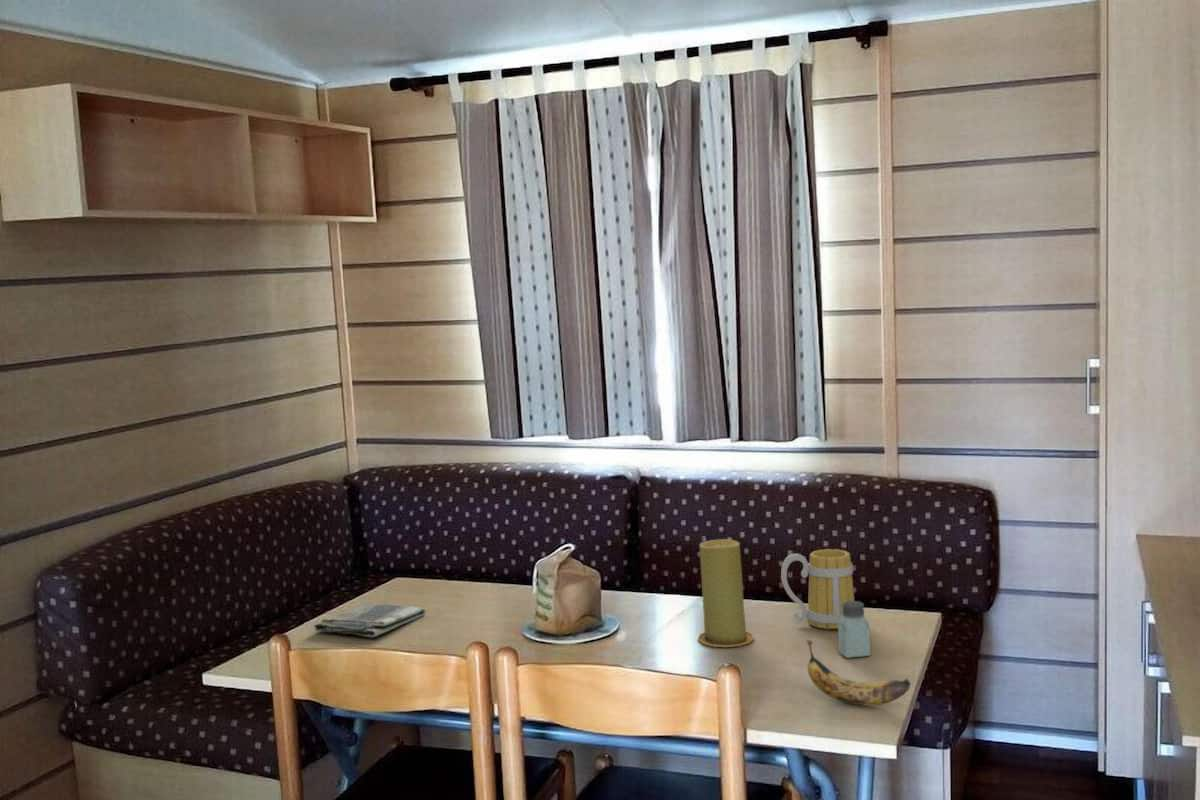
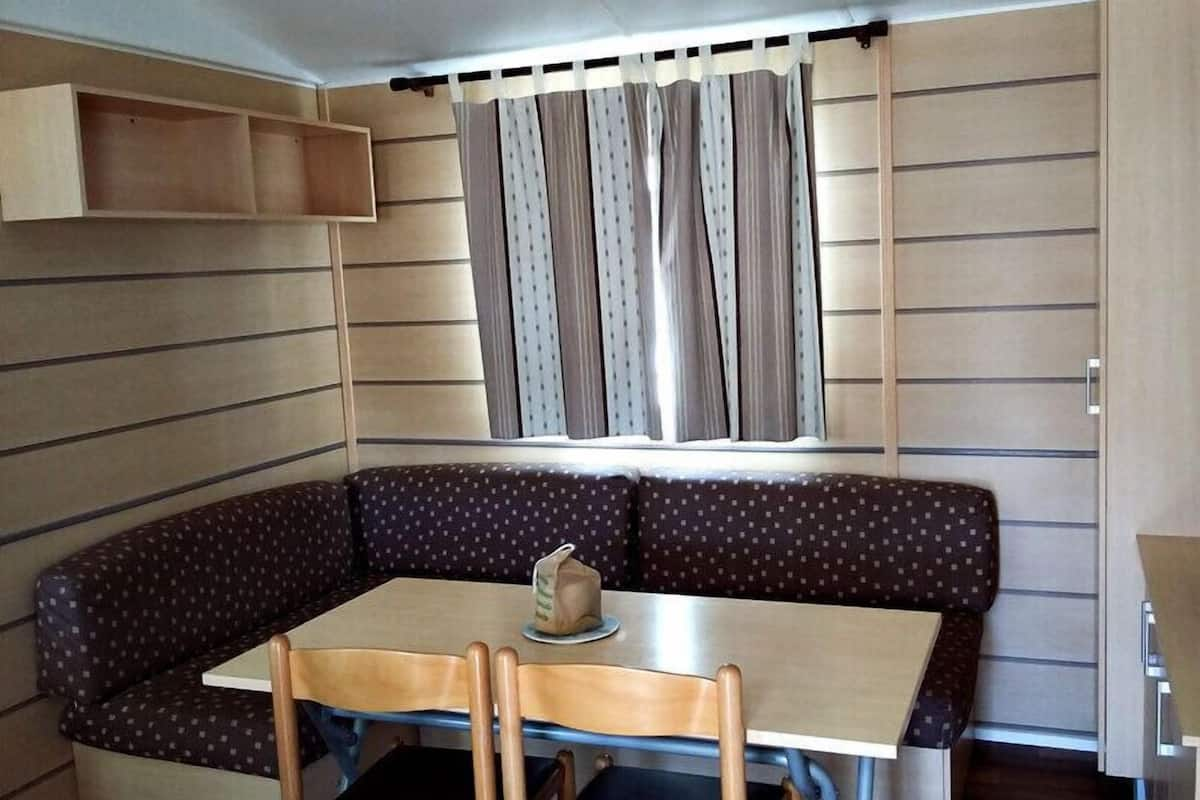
- mug [780,548,855,630]
- dish towel [313,603,427,638]
- candle [697,538,755,648]
- banana [805,637,912,707]
- saltshaker [837,600,871,659]
